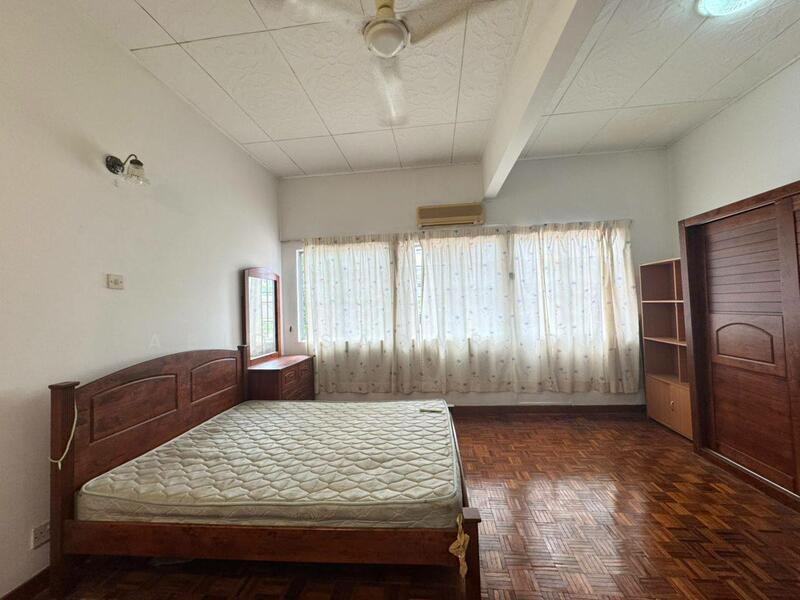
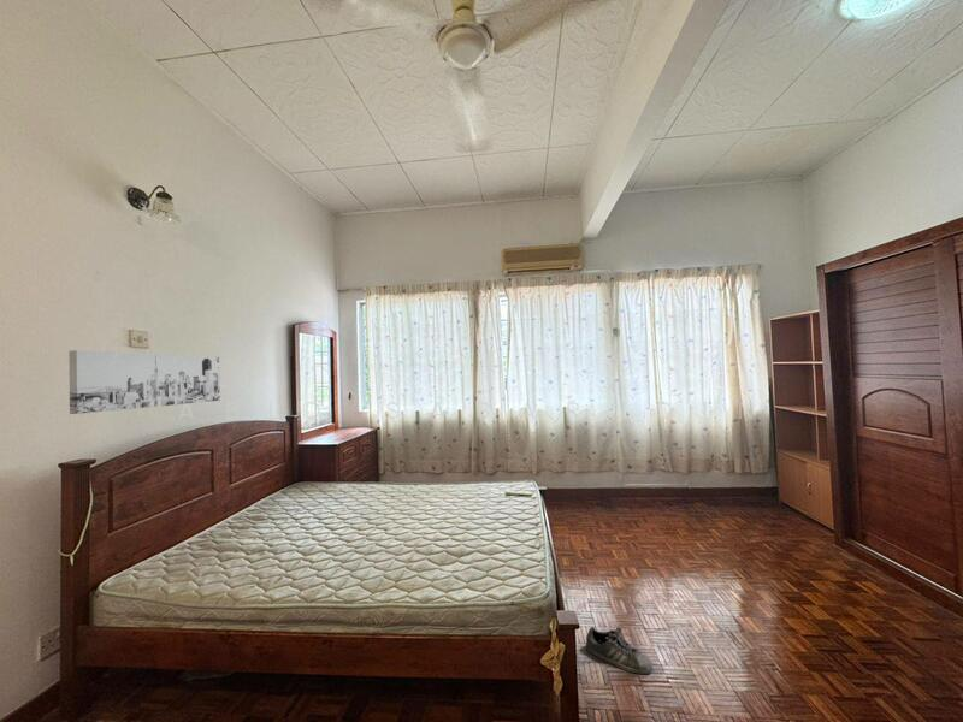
+ wall art [67,349,221,415]
+ shoe [585,626,654,675]
